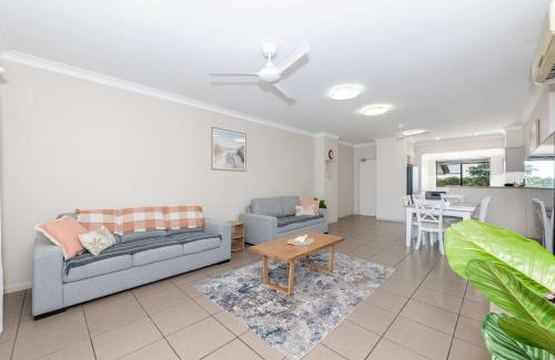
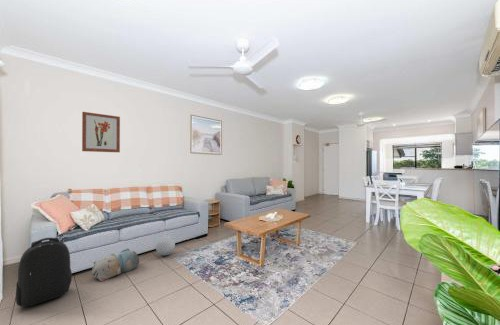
+ ball [155,236,176,256]
+ wall art [81,111,121,153]
+ plush toy [91,247,140,282]
+ backpack [15,237,73,308]
